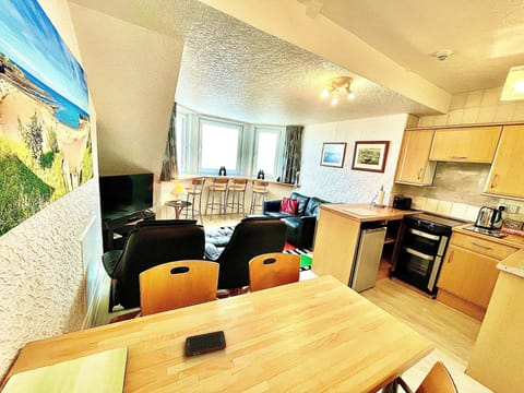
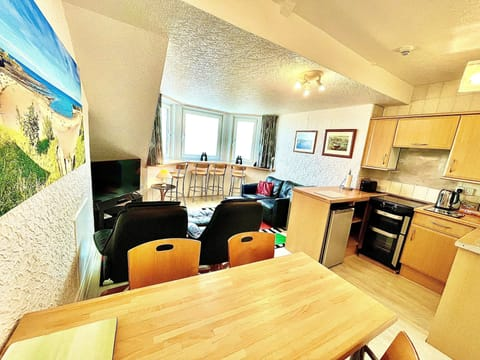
- cell phone [184,330,227,357]
